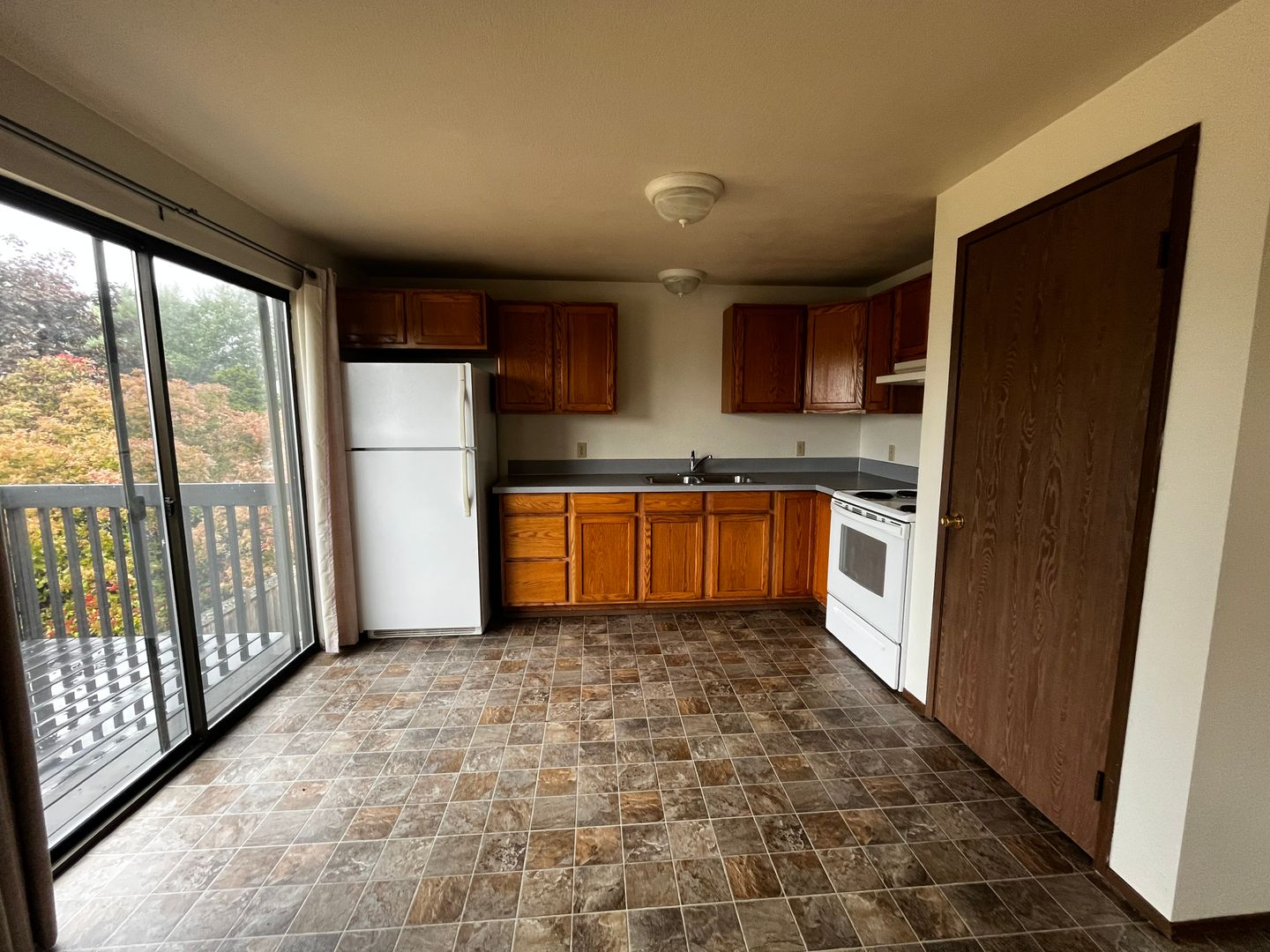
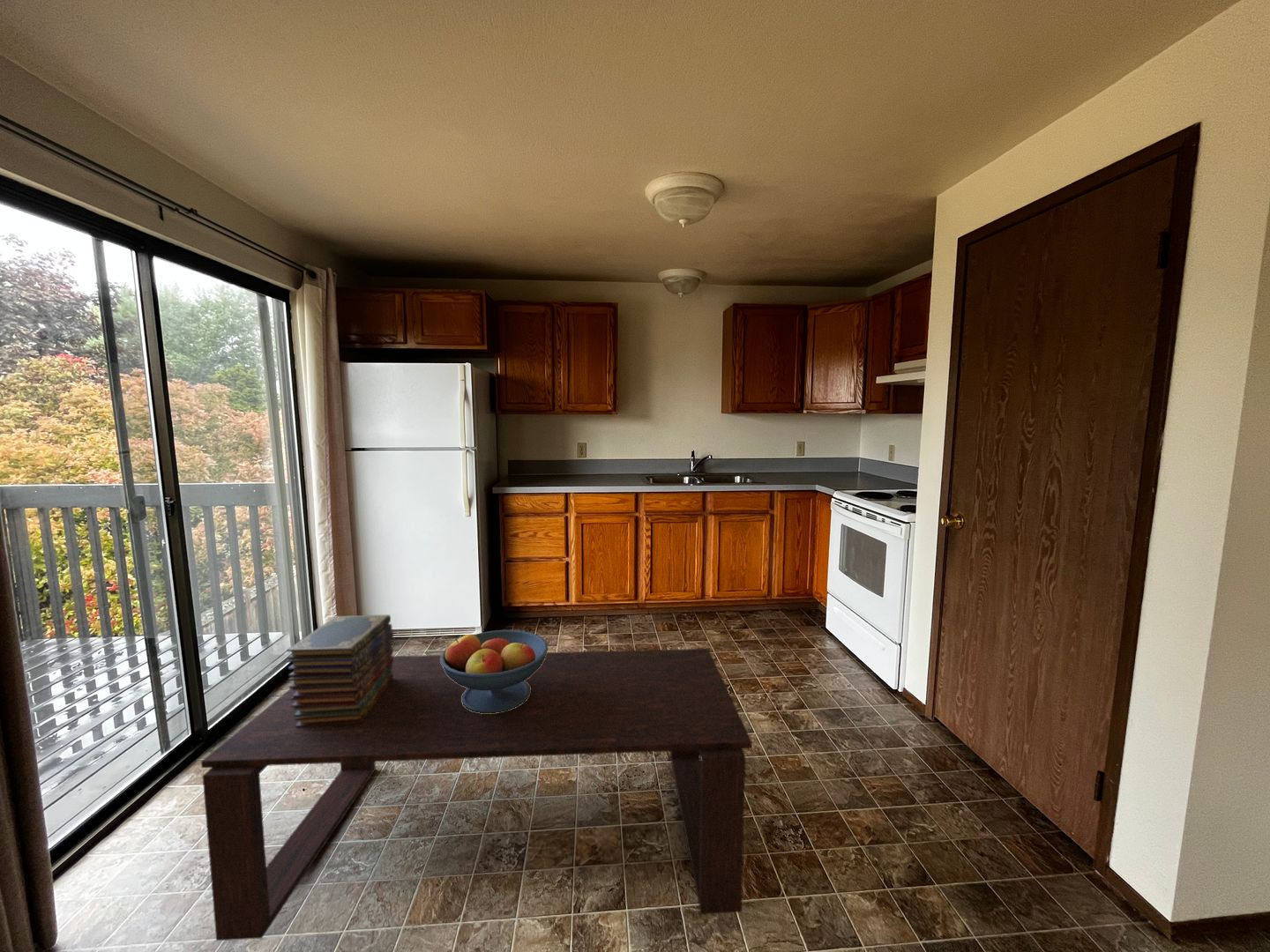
+ coffee table [200,648,753,941]
+ book stack [286,614,394,727]
+ fruit bowl [440,629,549,713]
